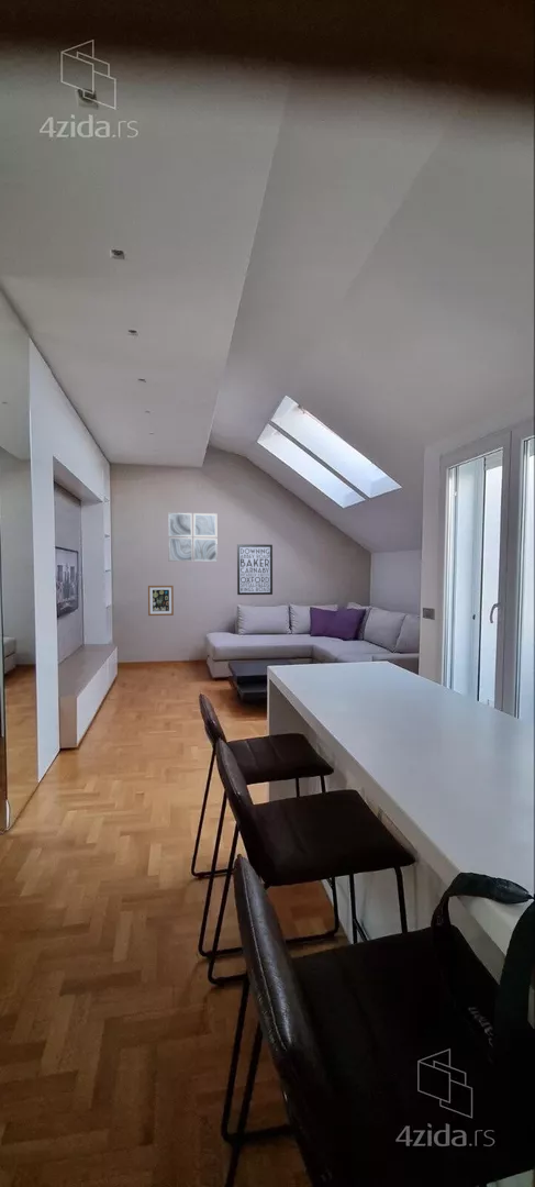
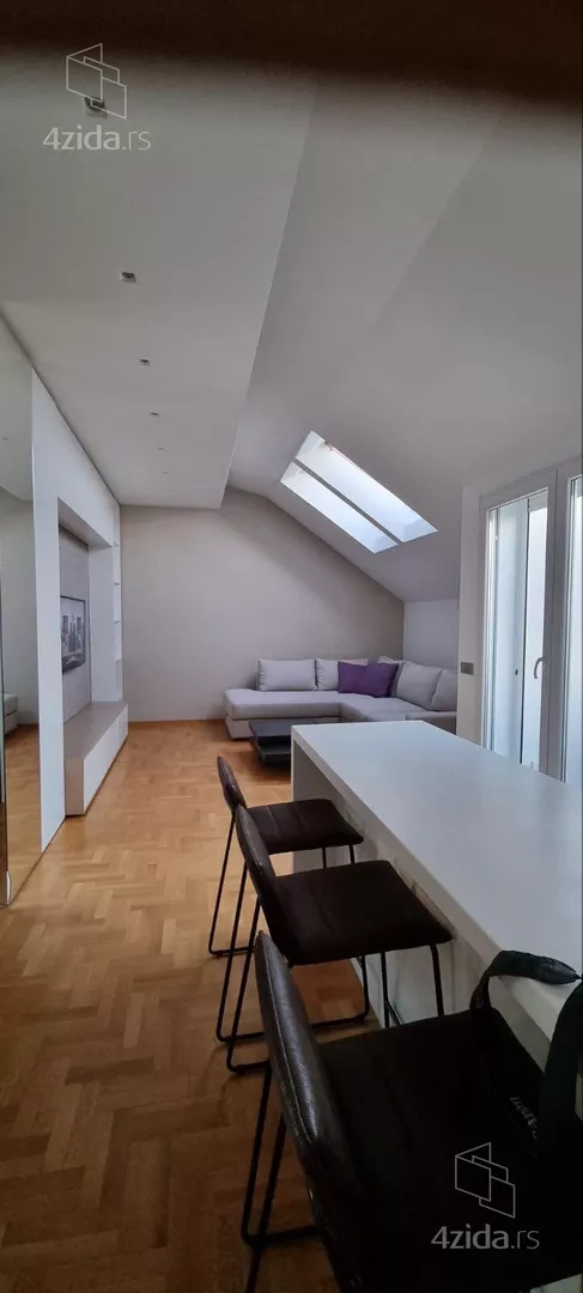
- wall art [167,512,219,563]
- wall art [236,543,274,596]
- wall art [147,585,175,617]
